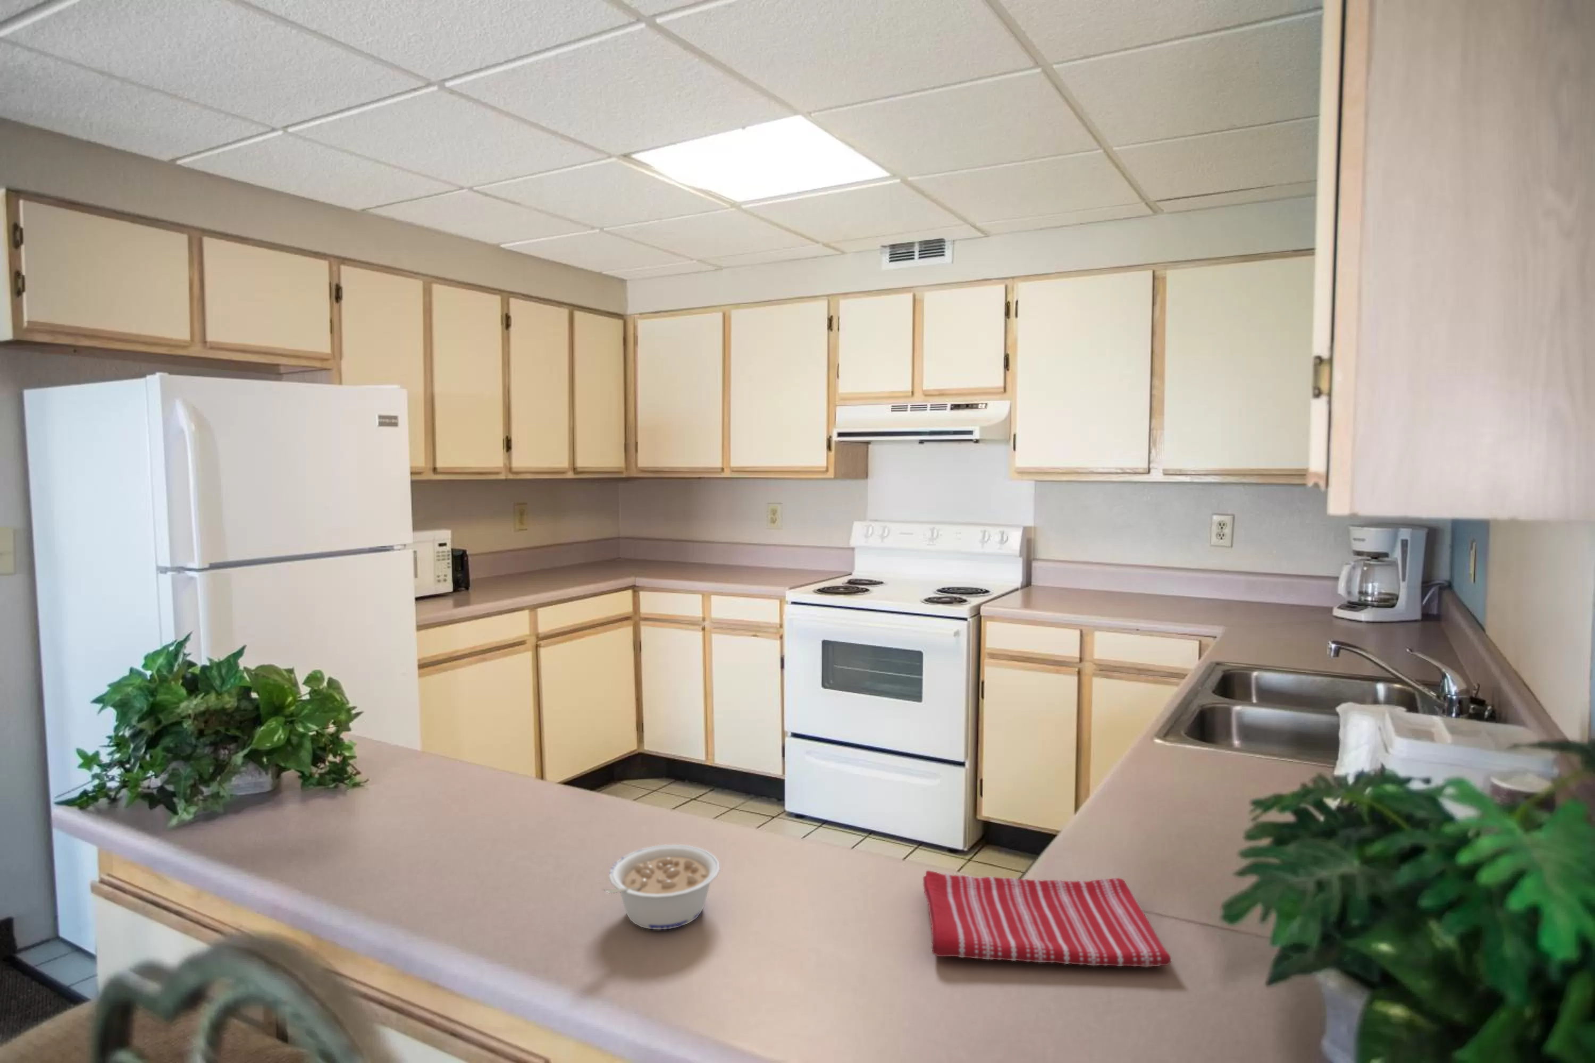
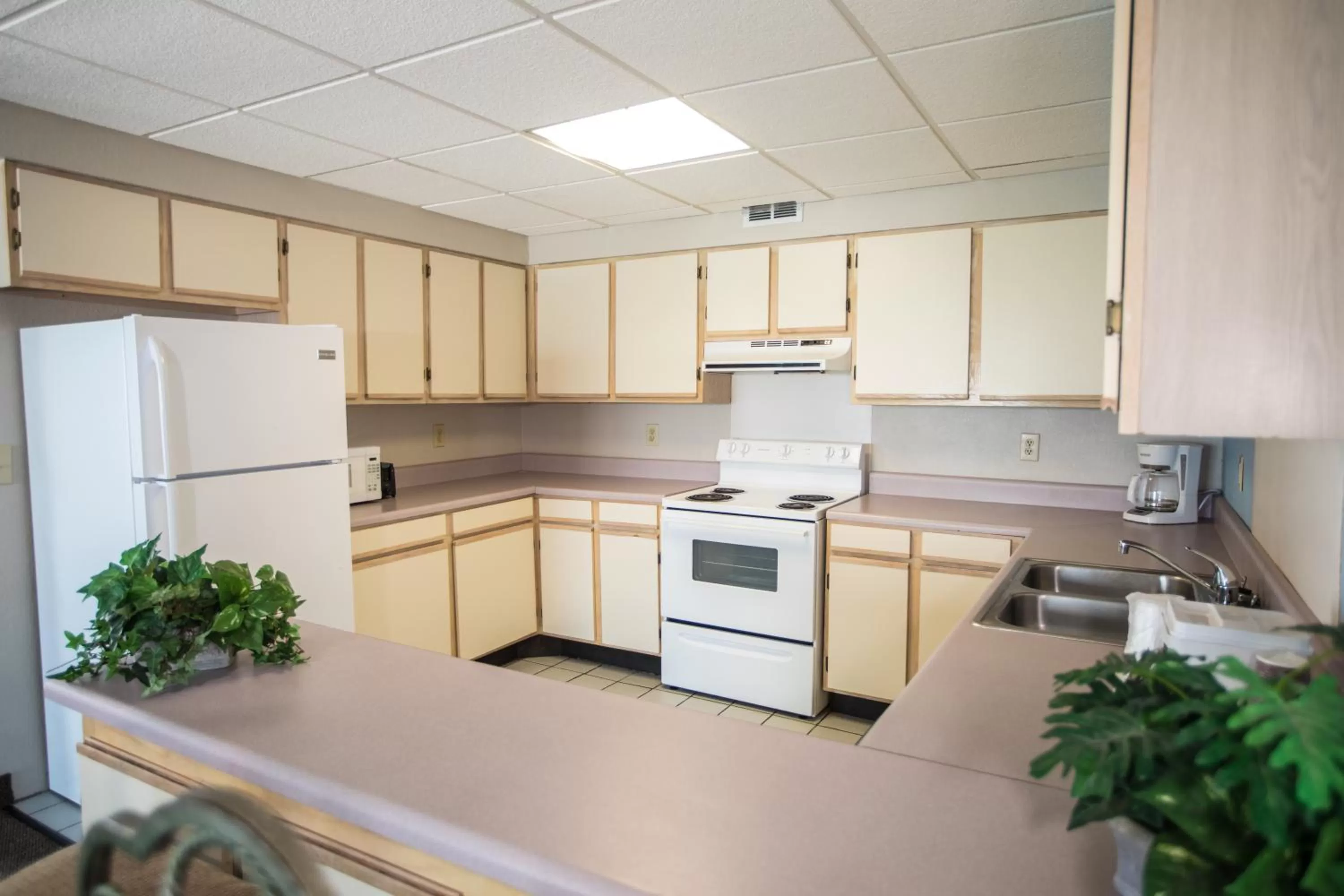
- dish towel [922,870,1171,967]
- legume [602,844,720,930]
